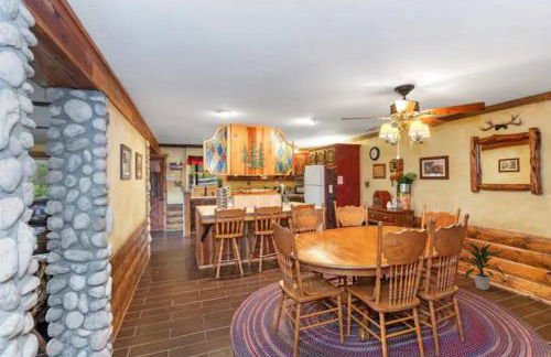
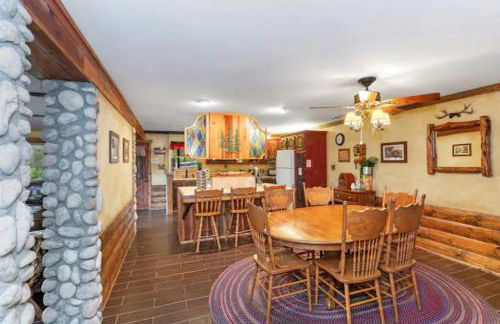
- indoor plant [462,241,506,291]
